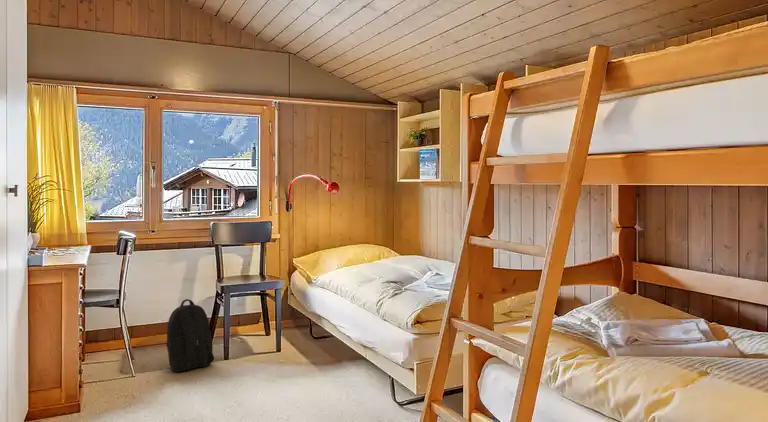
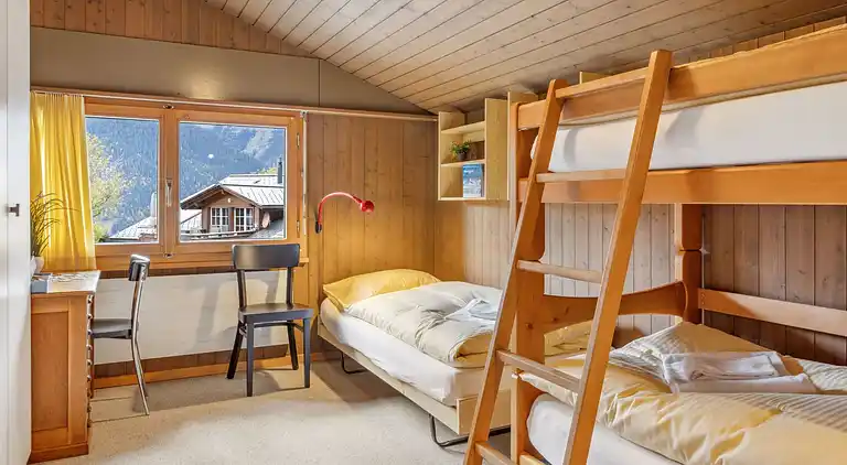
- backpack [165,298,215,373]
